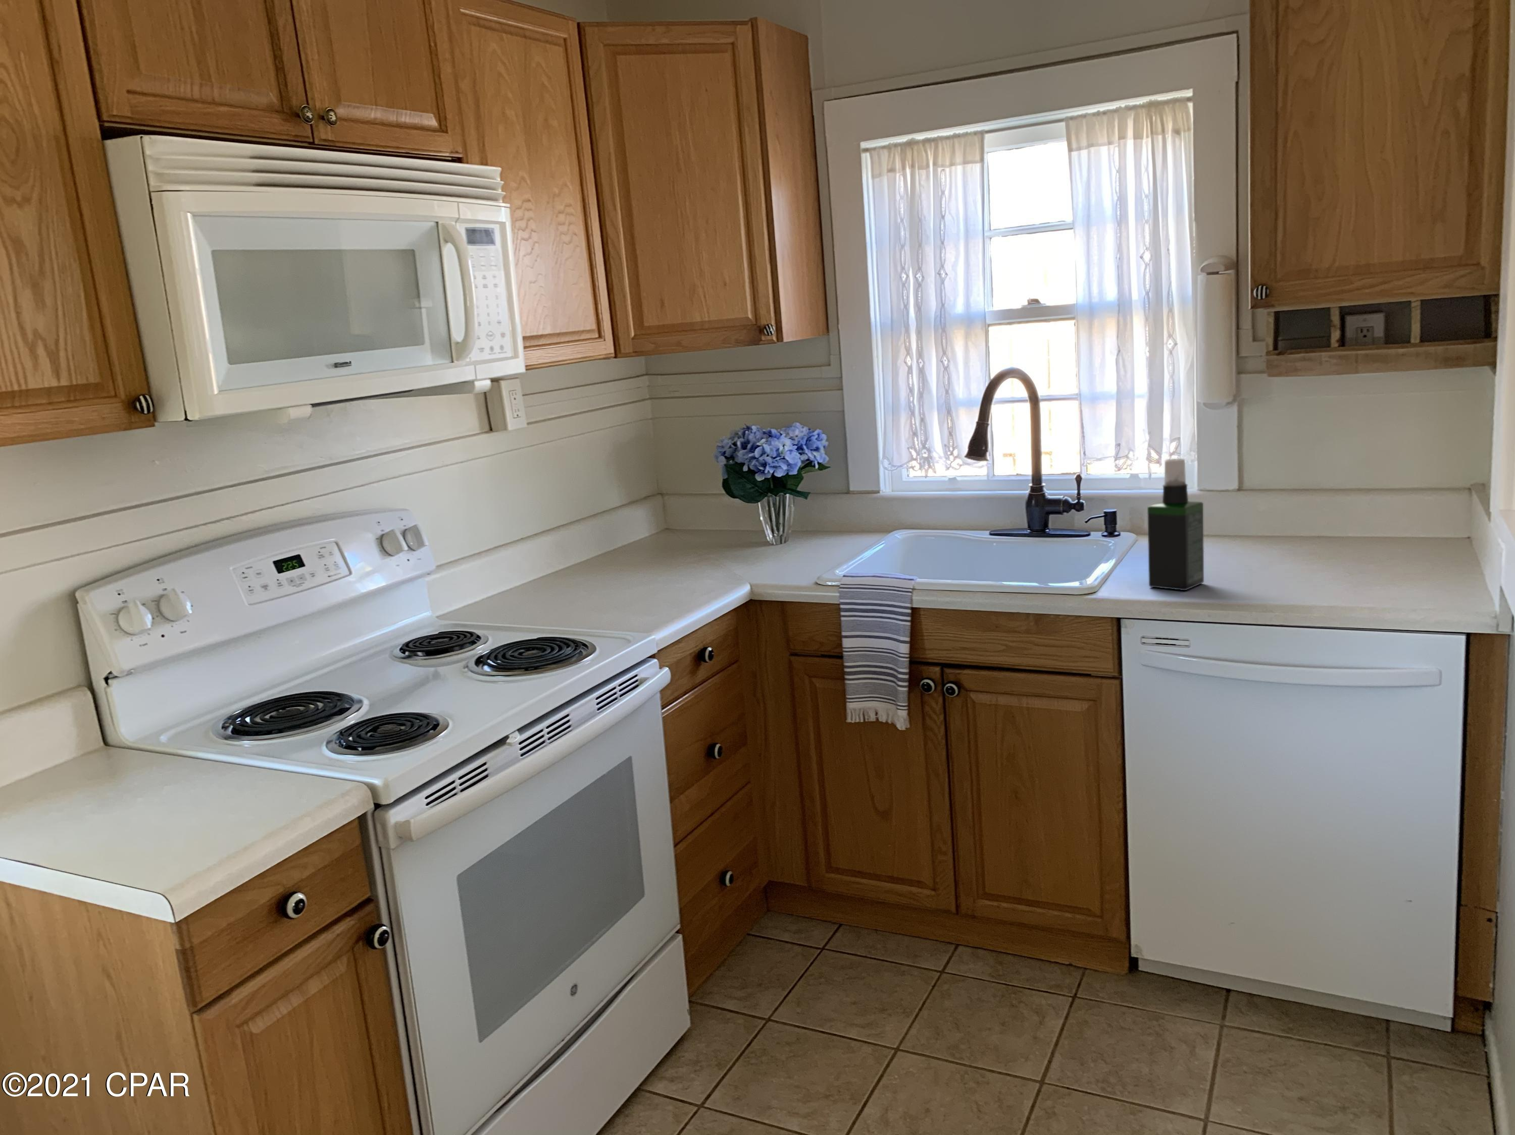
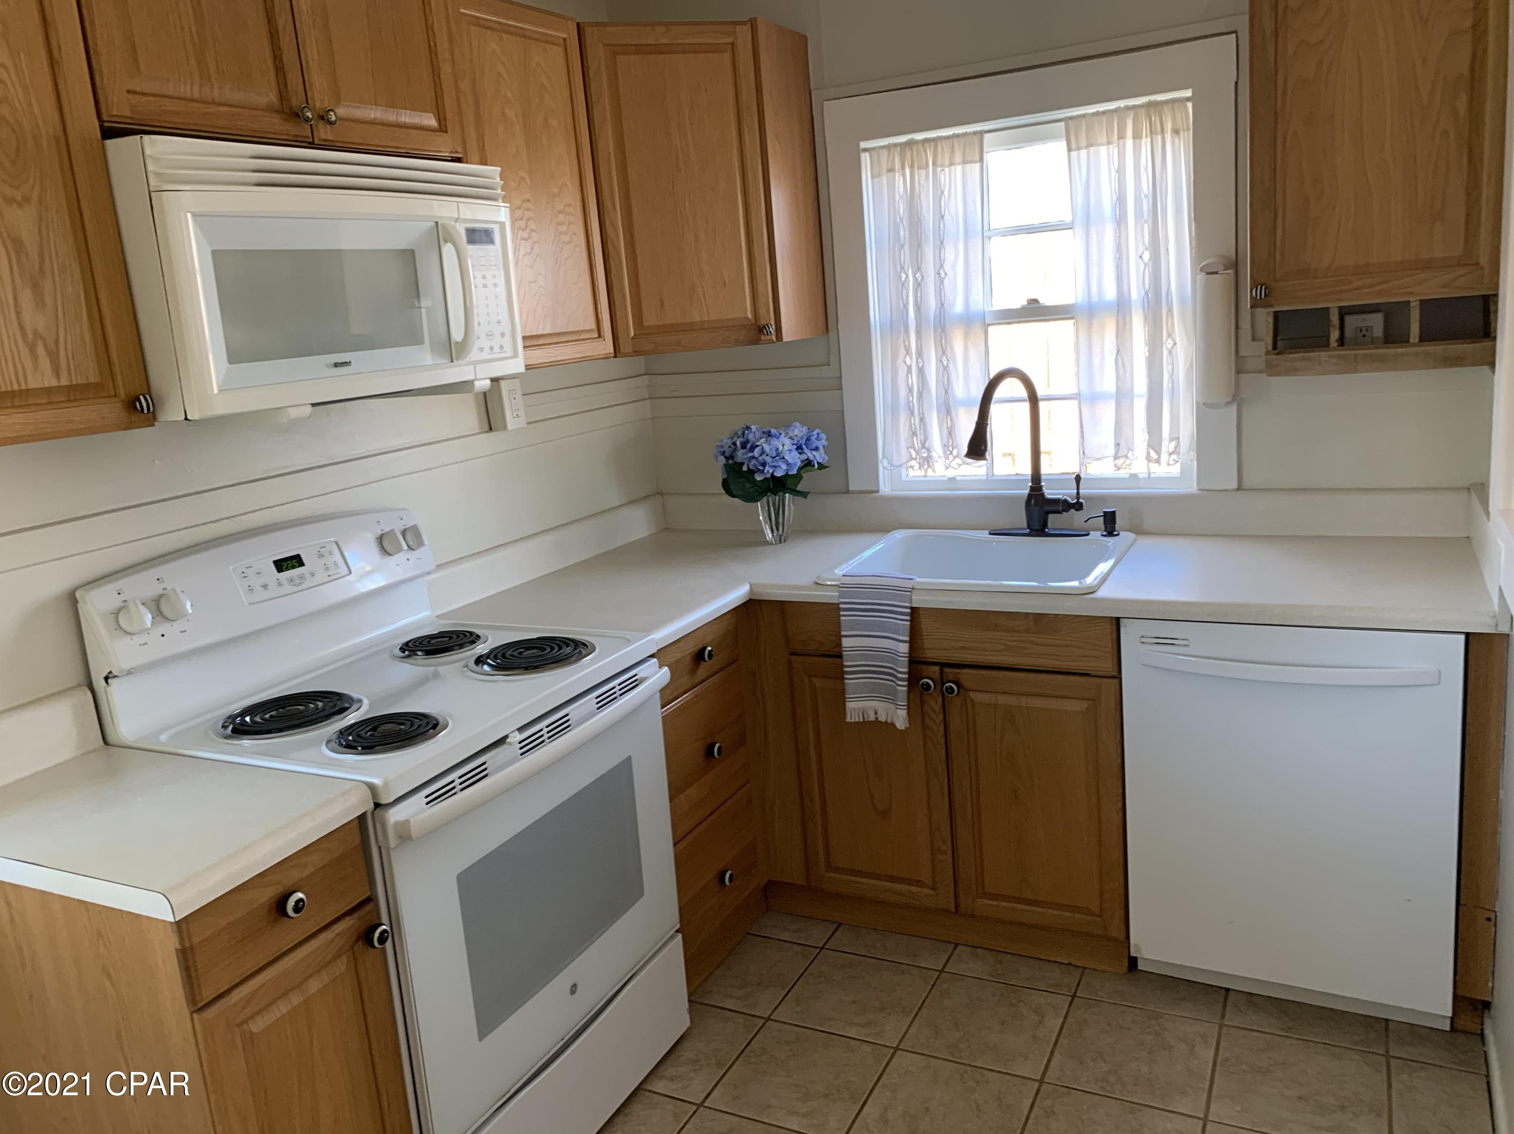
- spray bottle [1146,458,1205,590]
